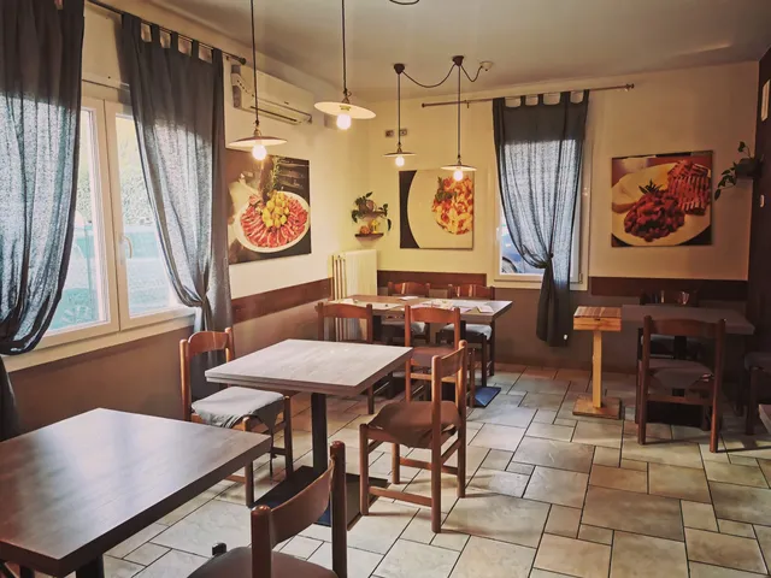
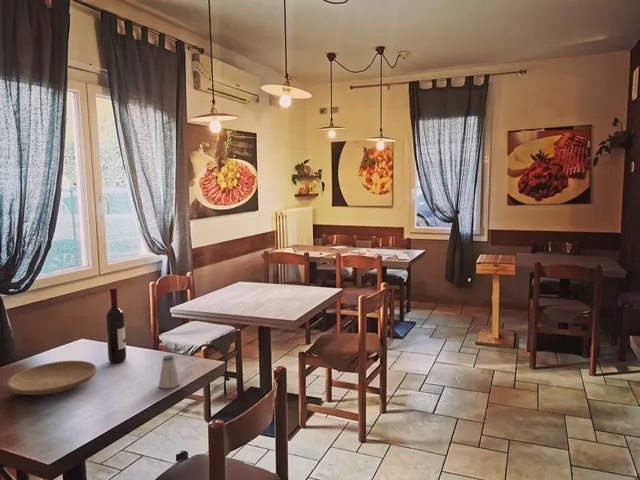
+ saltshaker [158,354,181,389]
+ plate [6,360,98,396]
+ wine bottle [105,287,127,364]
